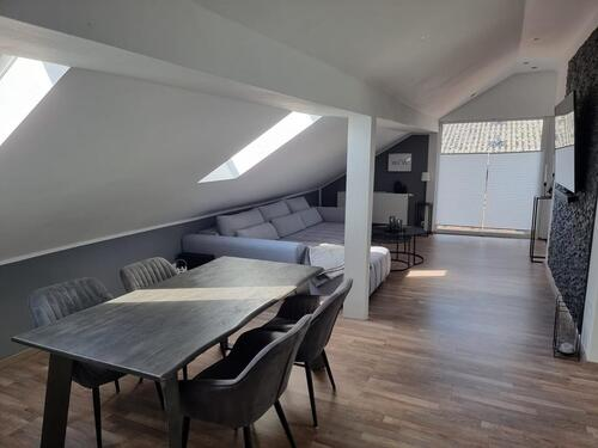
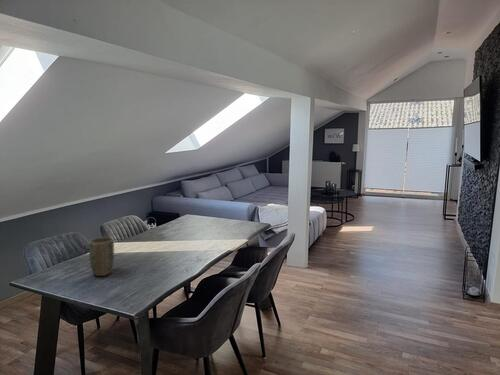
+ plant pot [88,236,115,277]
